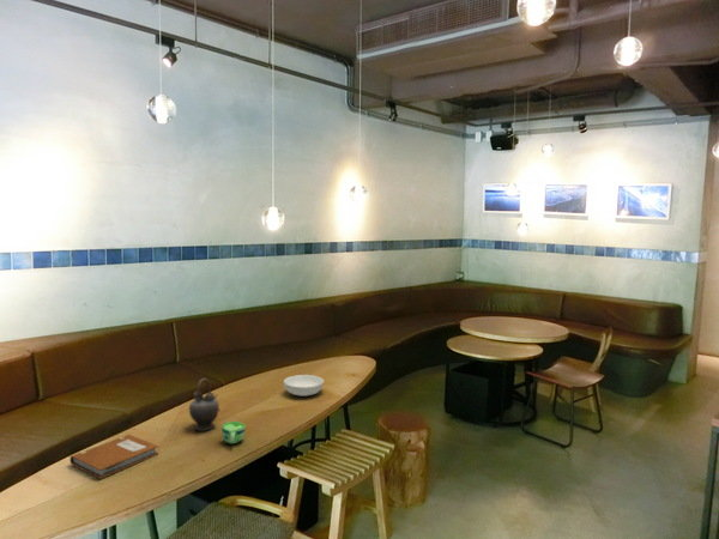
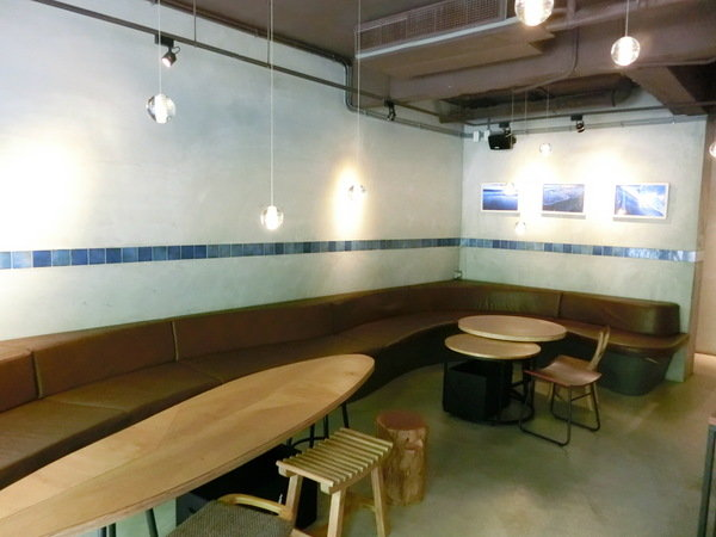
- teapot [188,377,222,431]
- cup [220,420,246,444]
- serving bowl [283,374,325,398]
- notebook [68,434,159,480]
